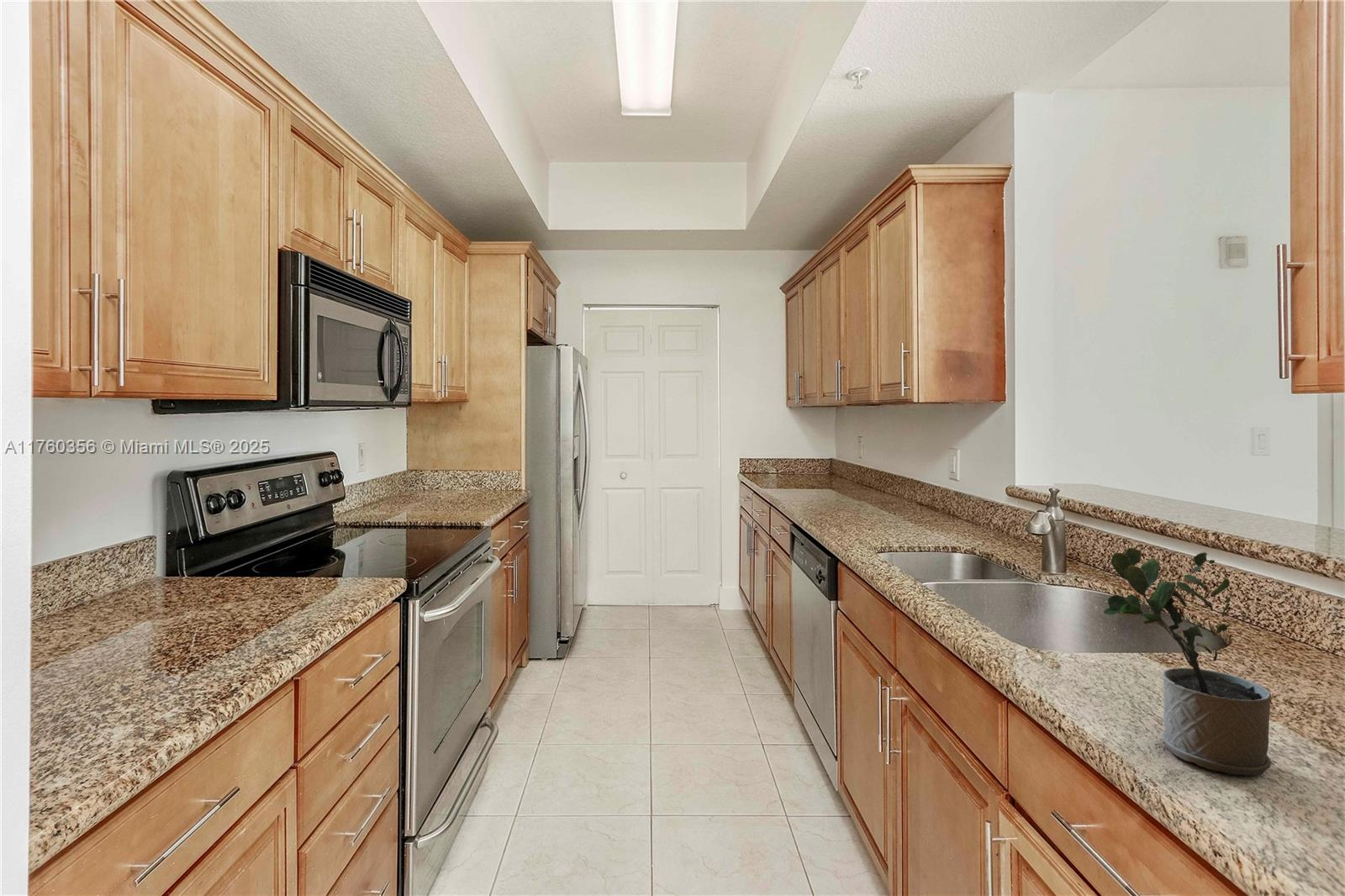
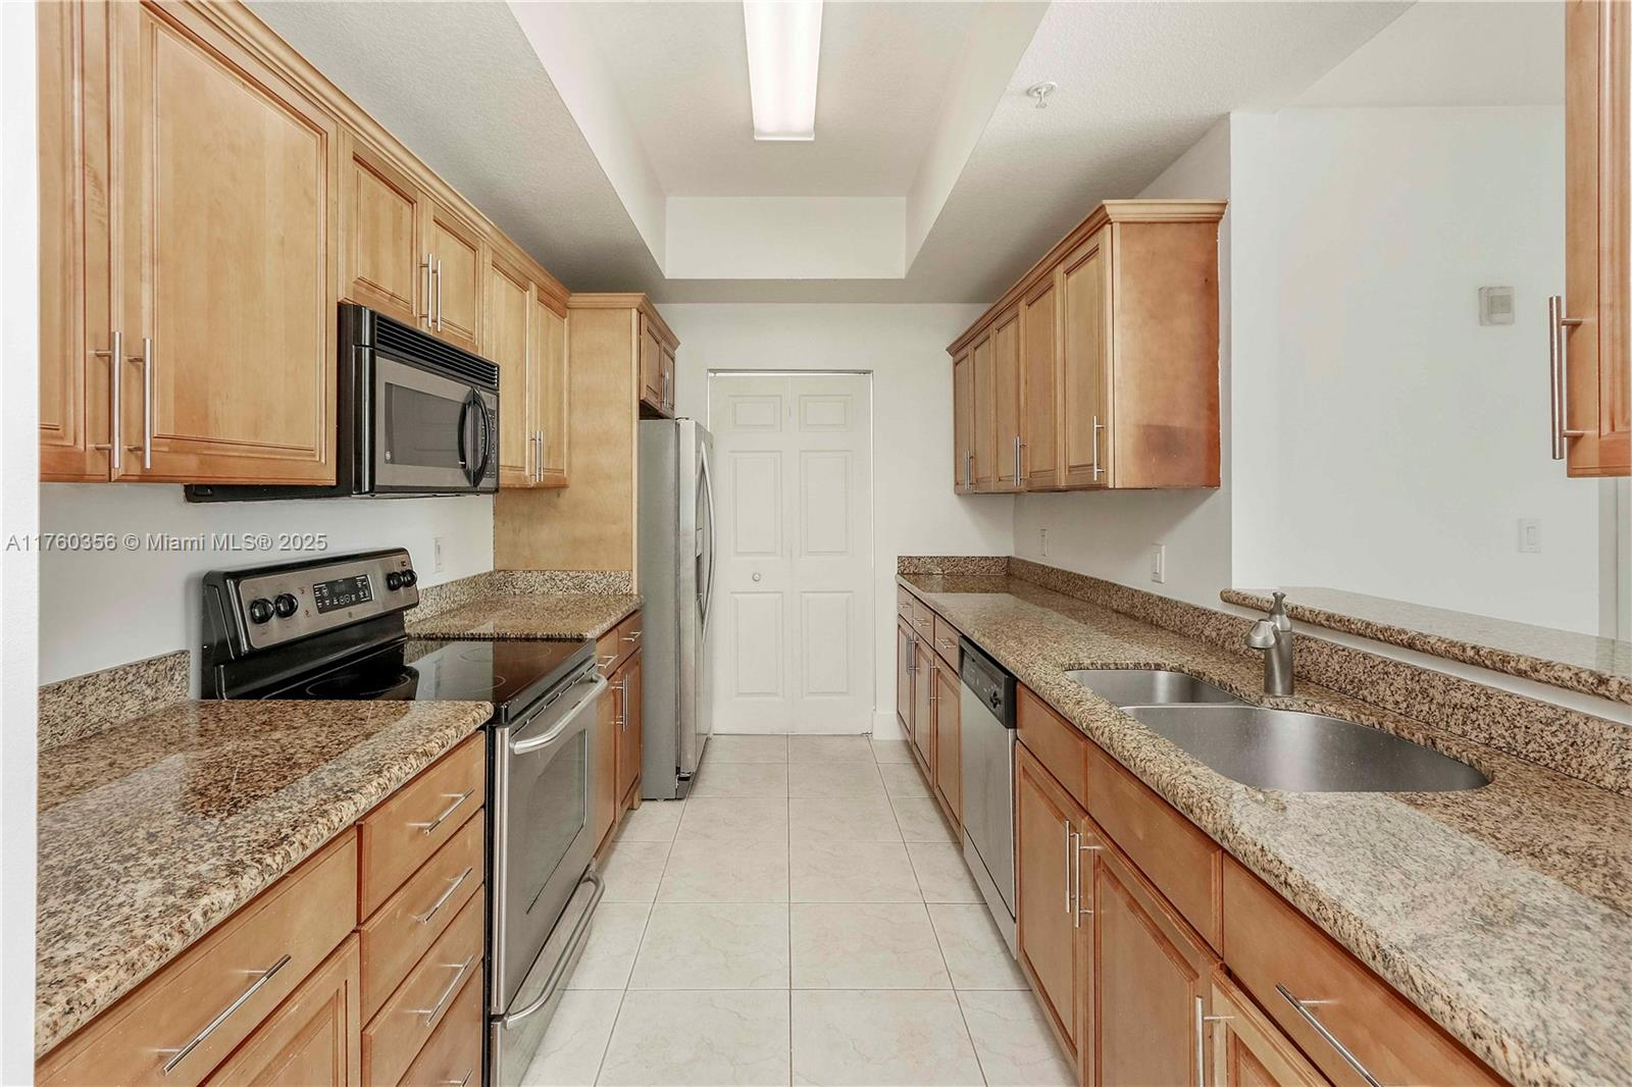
- potted plant [1103,547,1272,777]
